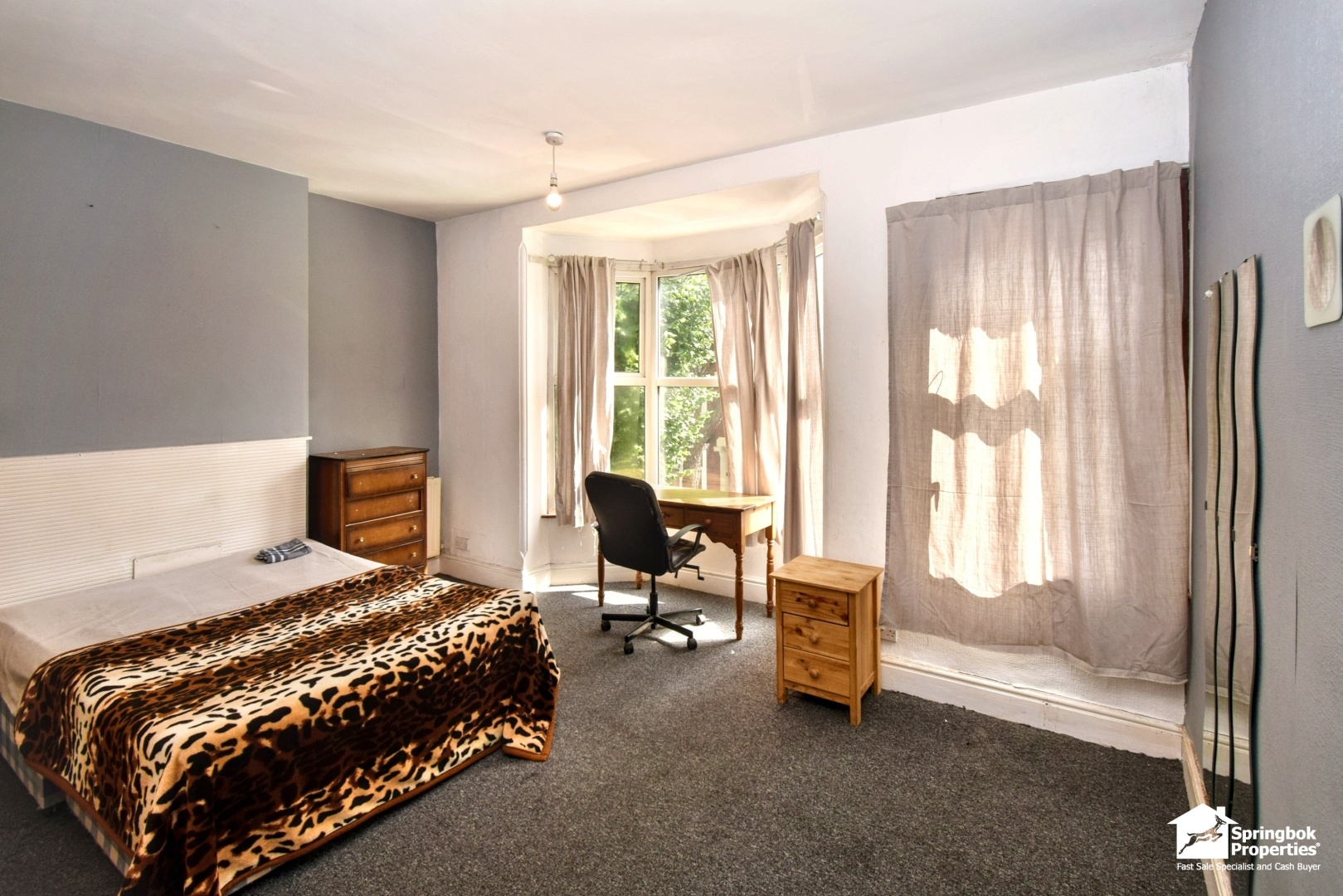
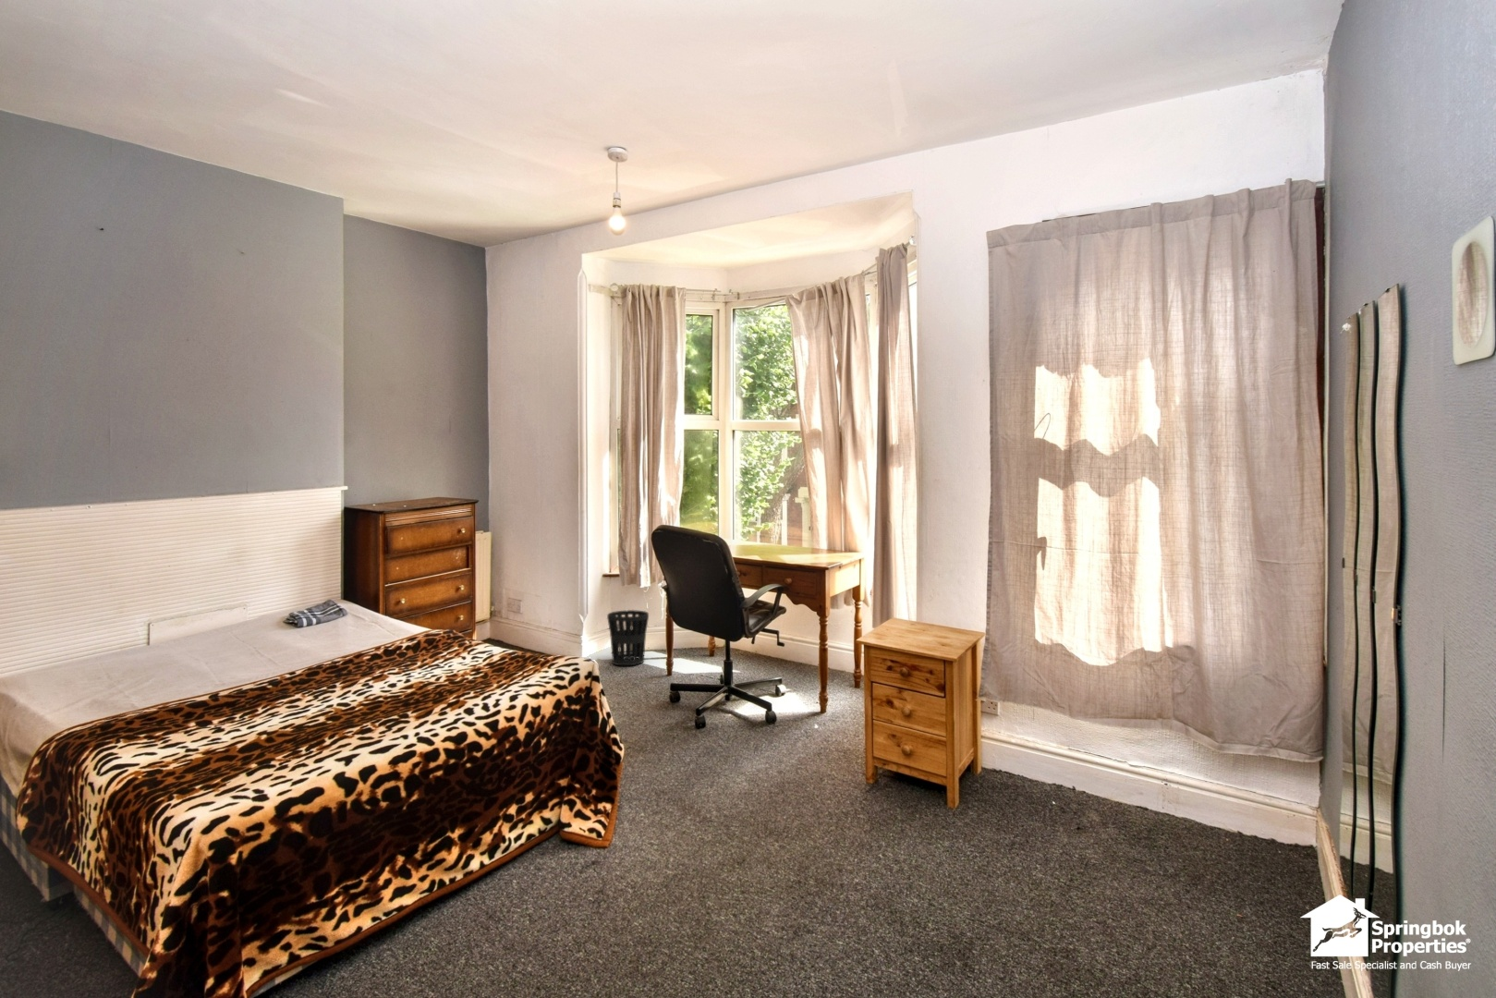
+ wastebasket [606,609,649,666]
